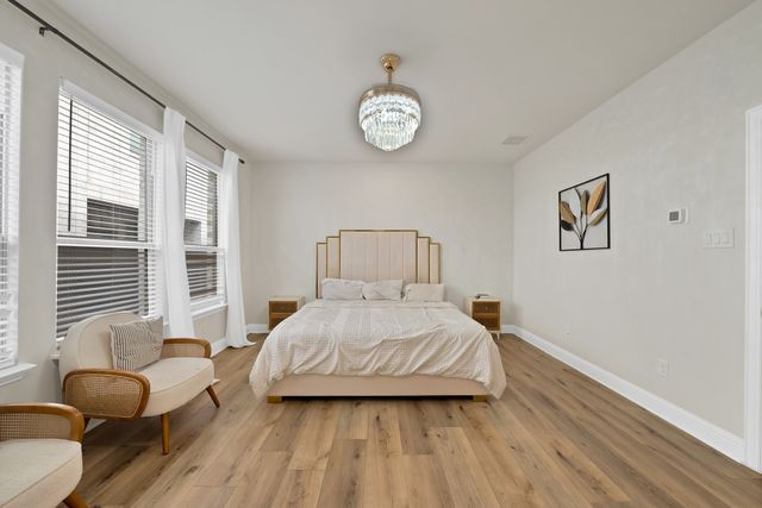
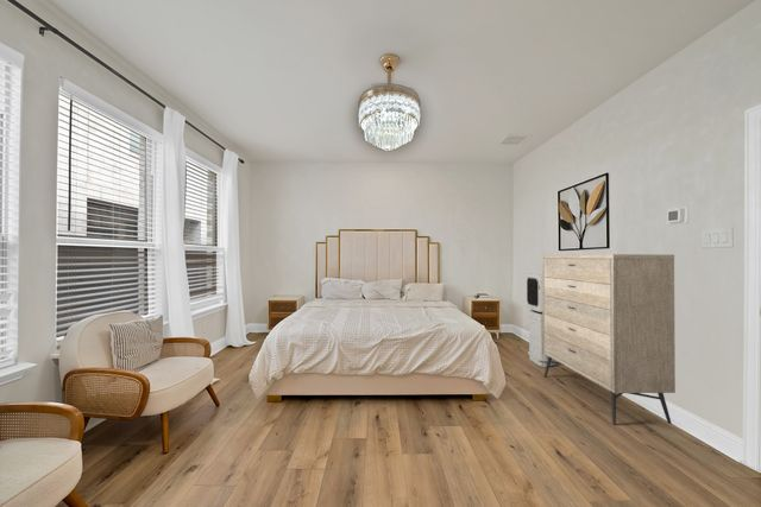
+ air purifier [526,273,558,368]
+ dresser [541,253,677,425]
